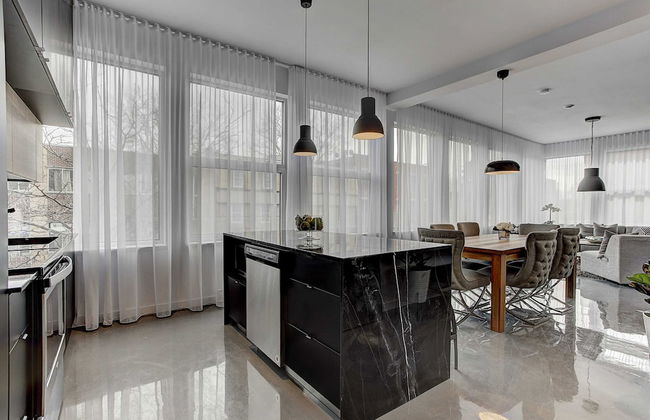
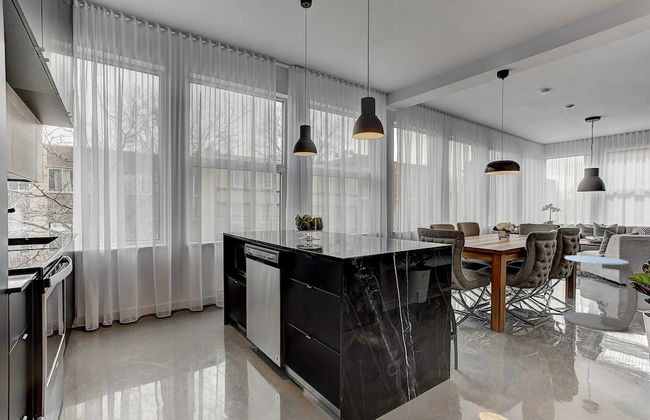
+ side table [563,254,639,333]
